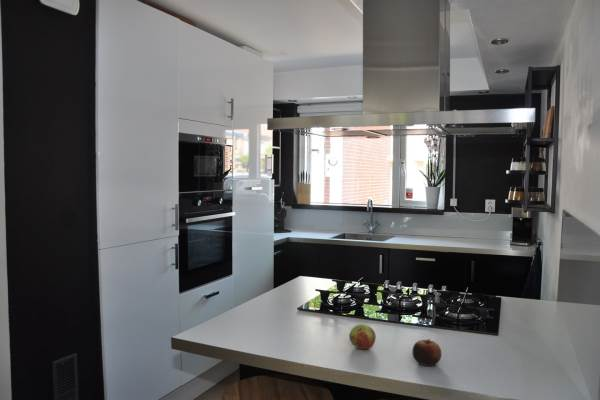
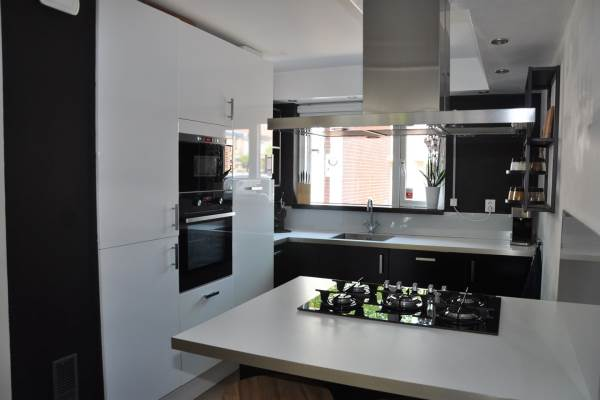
- apple [411,338,442,367]
- apple [348,324,377,350]
